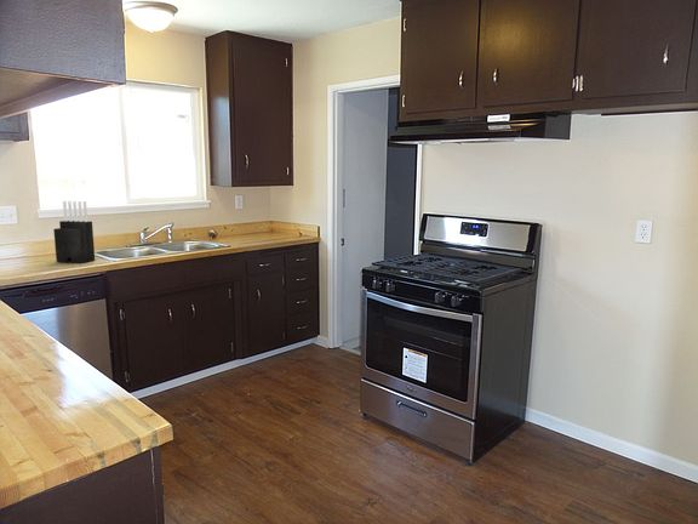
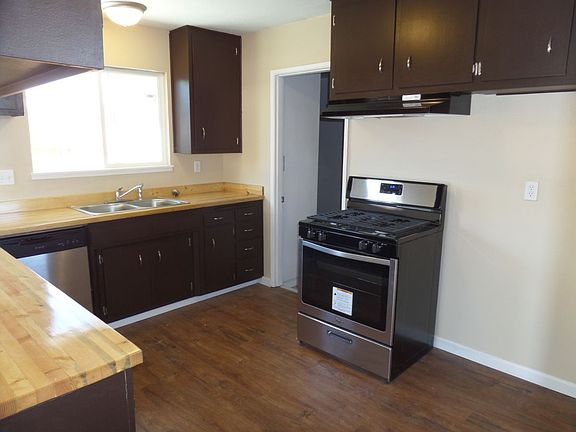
- knife block [52,200,96,264]
